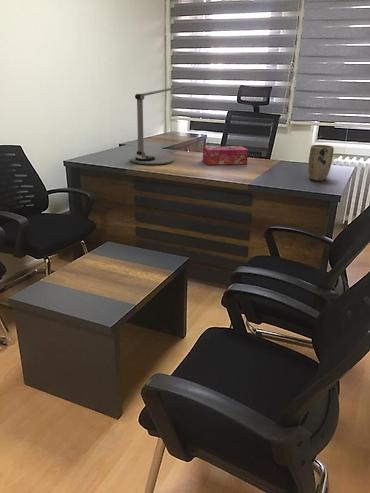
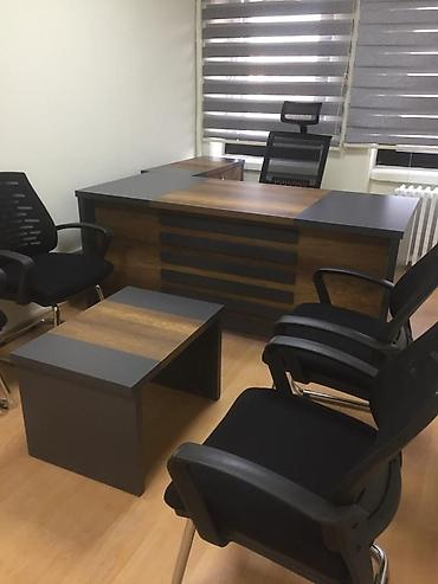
- tissue box [202,145,249,166]
- plant pot [307,144,335,182]
- desk lamp [130,85,185,165]
